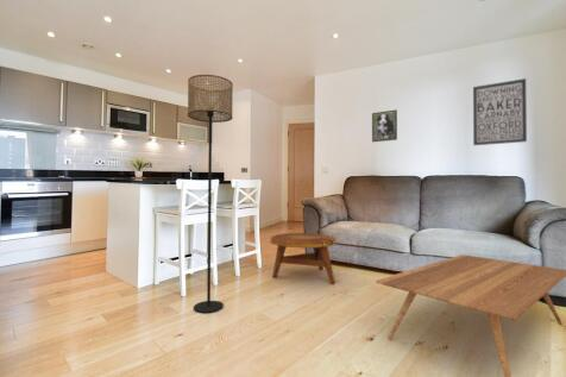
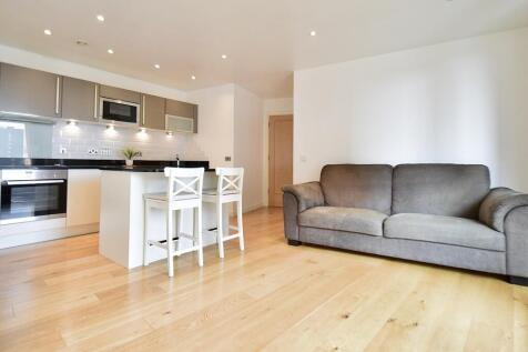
- side table [270,232,337,284]
- floor lamp [187,74,234,314]
- wall art [472,77,528,146]
- coffee table [375,253,566,377]
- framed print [371,108,398,143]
